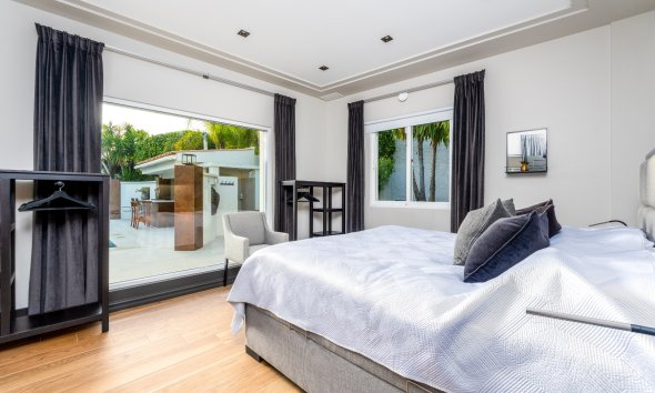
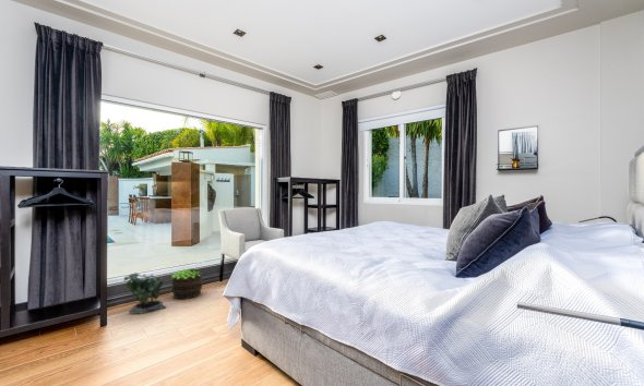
+ potted plant [170,268,203,300]
+ potted plant [123,272,167,315]
